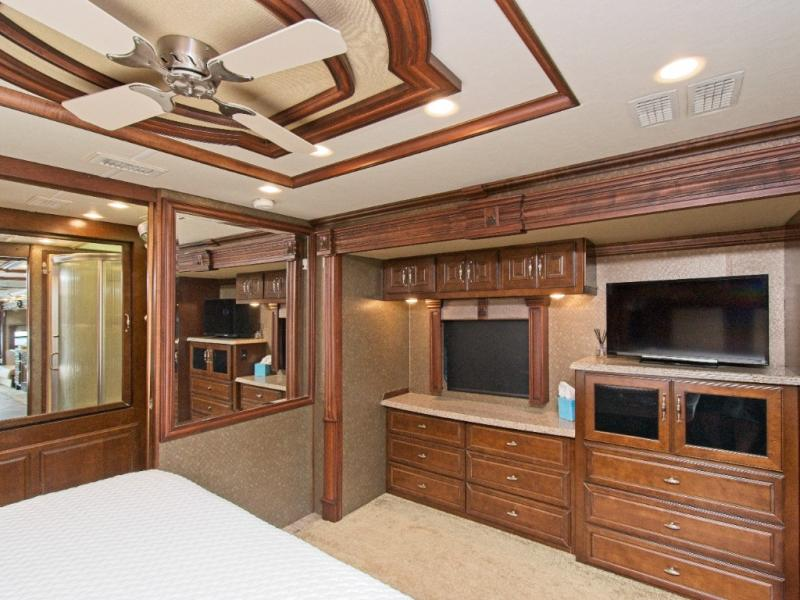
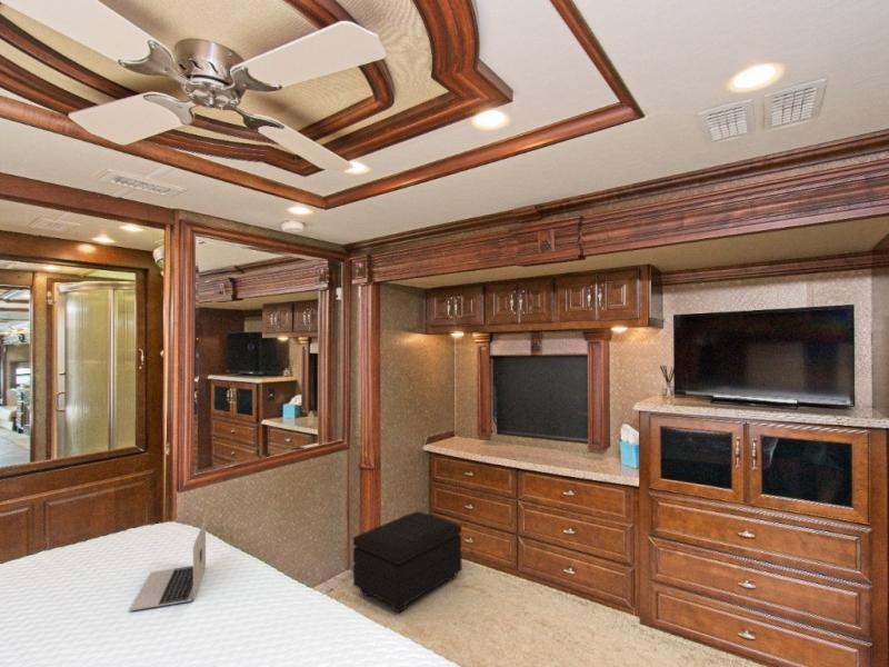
+ footstool [352,510,463,614]
+ laptop [130,518,207,611]
